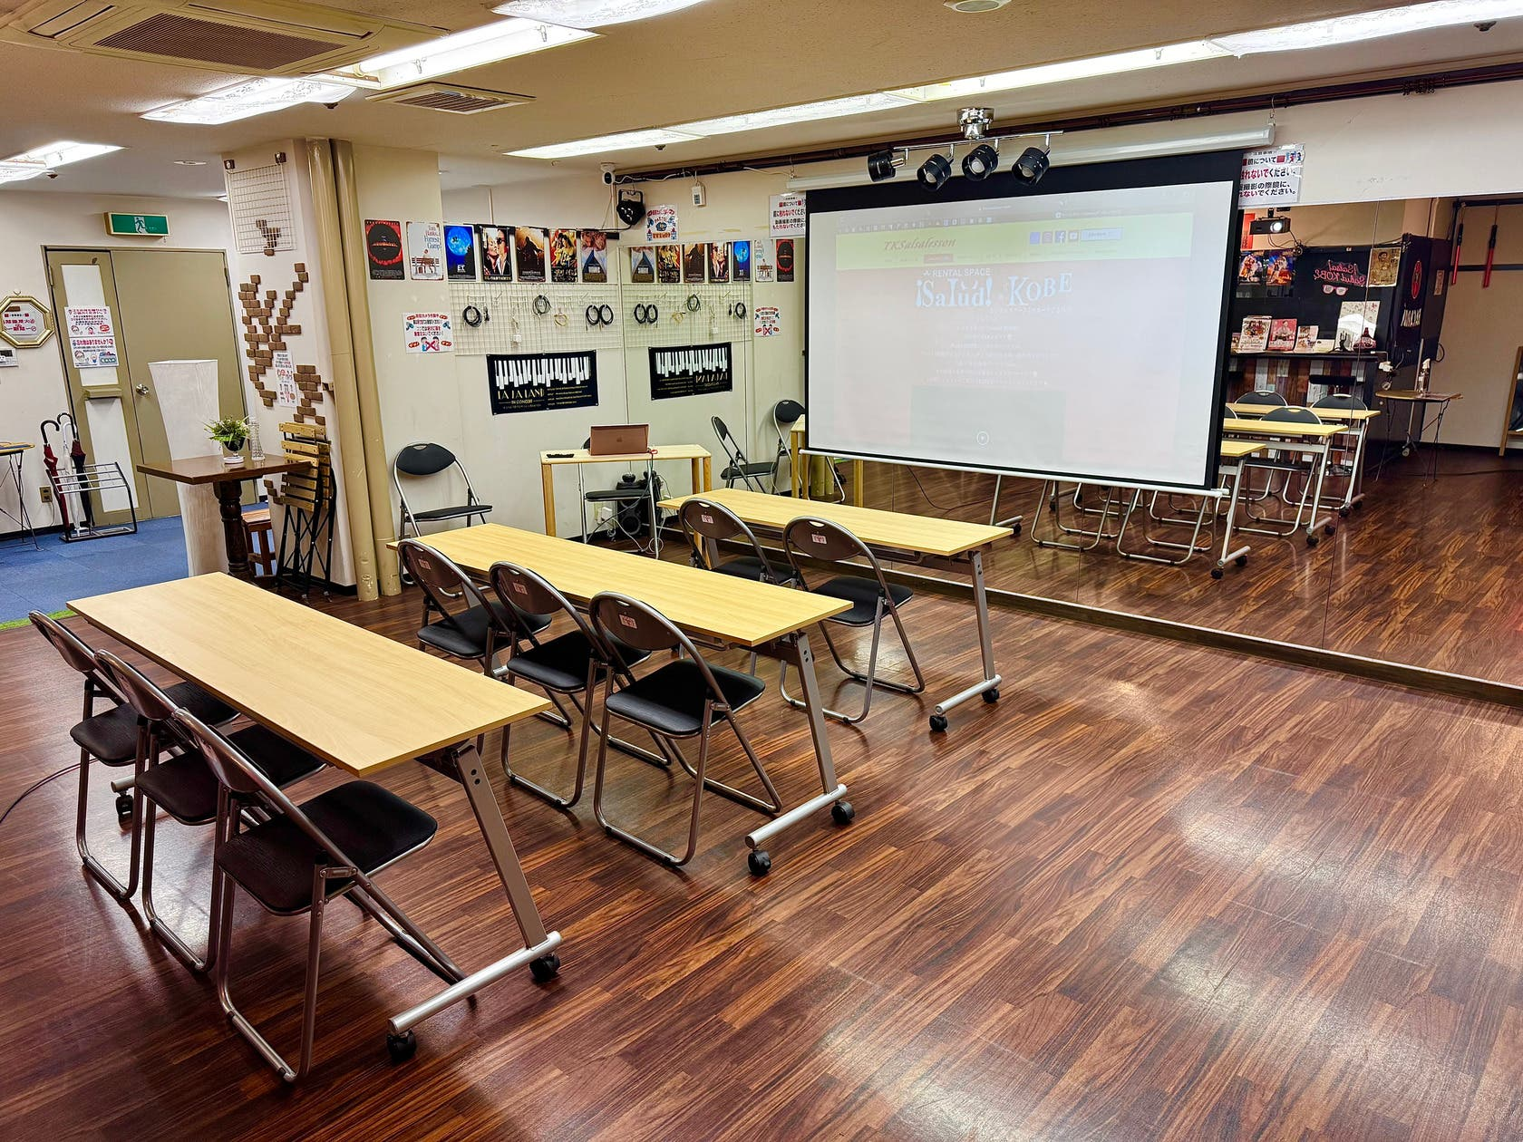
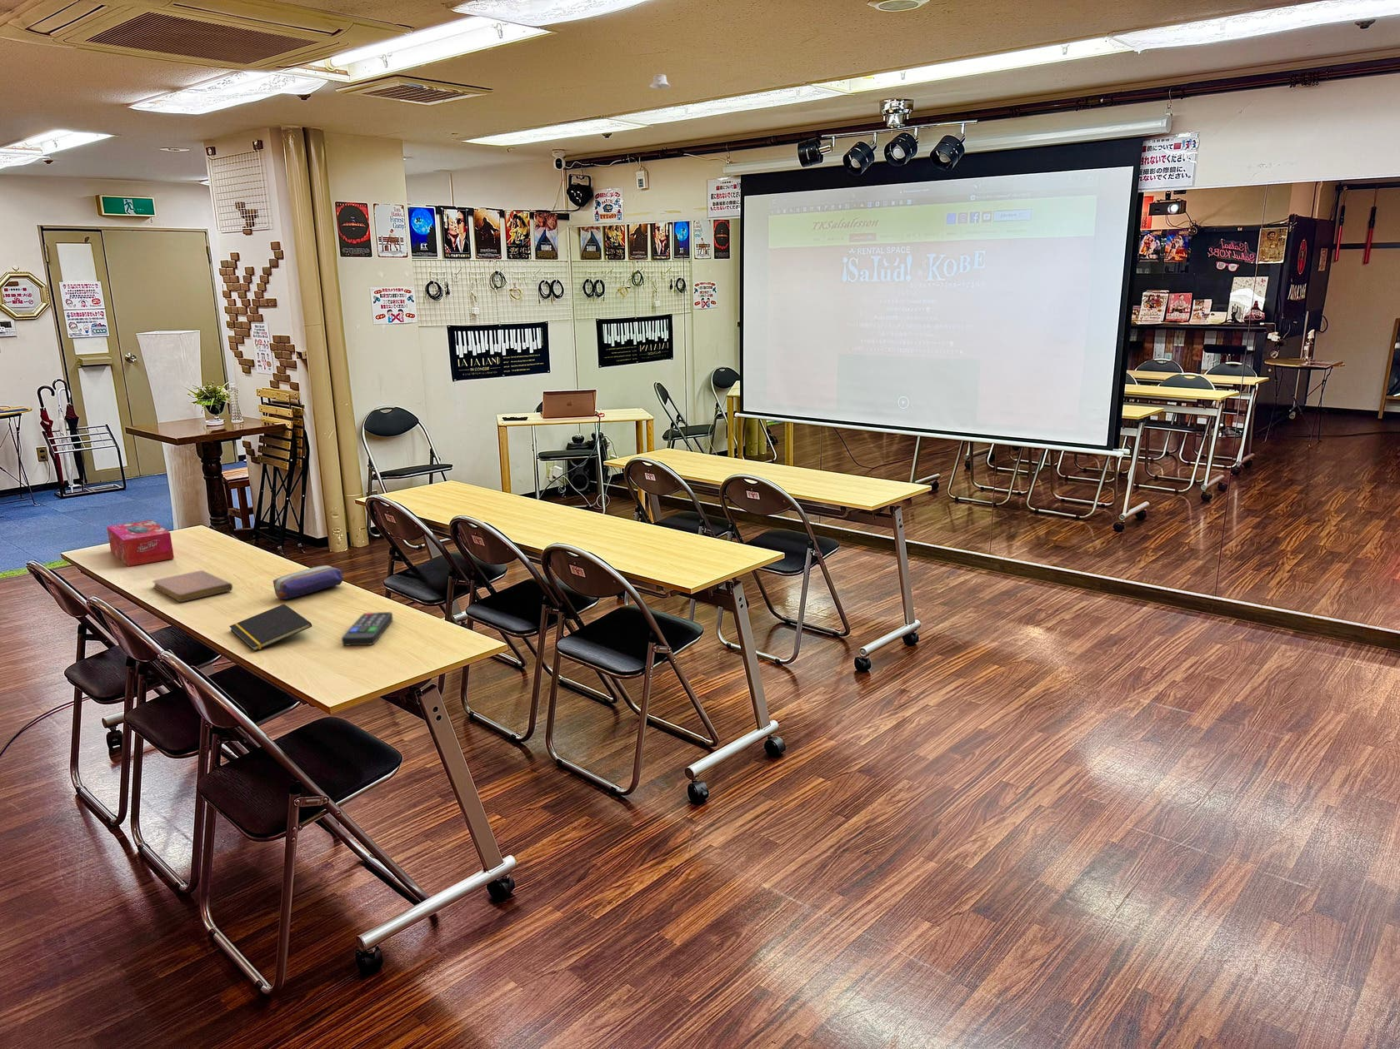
+ notepad [228,604,312,652]
+ notebook [152,570,234,603]
+ tissue box [106,519,175,567]
+ pencil case [272,564,344,601]
+ recessed light [648,73,671,90]
+ remote control [341,612,394,646]
